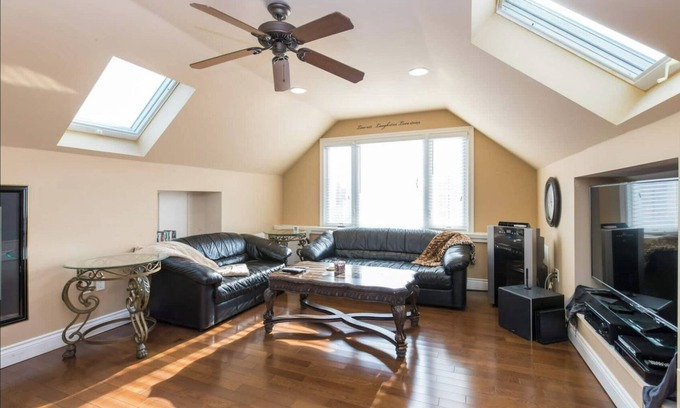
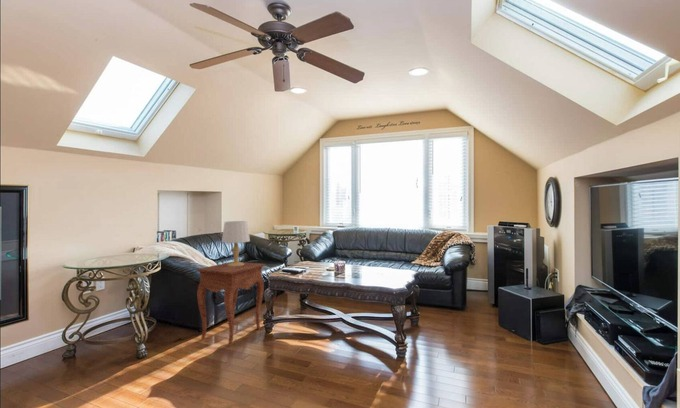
+ table lamp [221,220,251,266]
+ side table [195,261,266,346]
